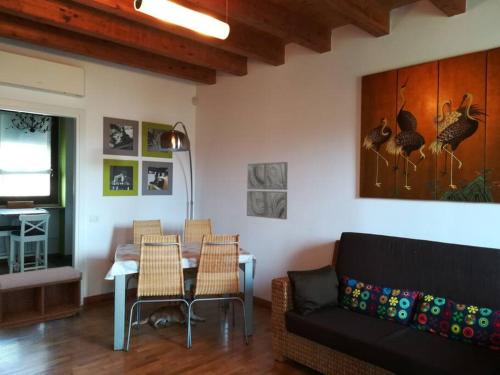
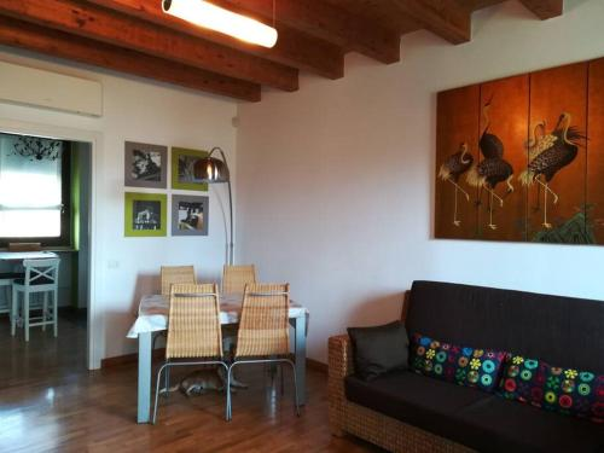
- bench [0,265,83,331]
- wall art [246,161,288,221]
